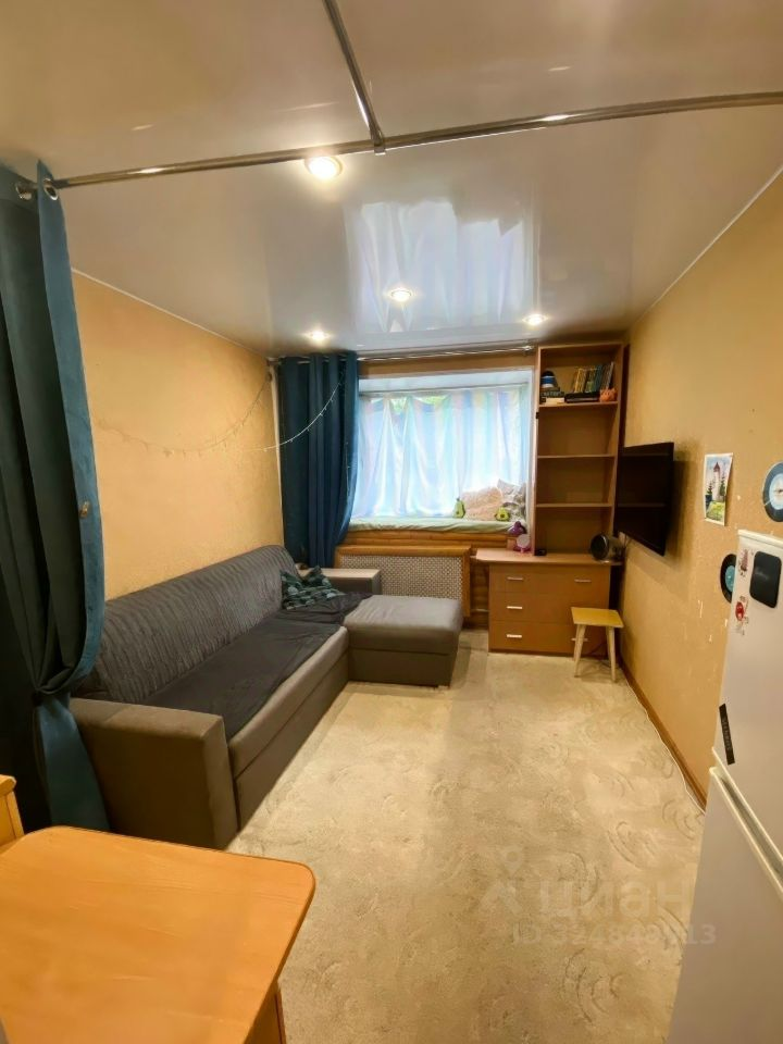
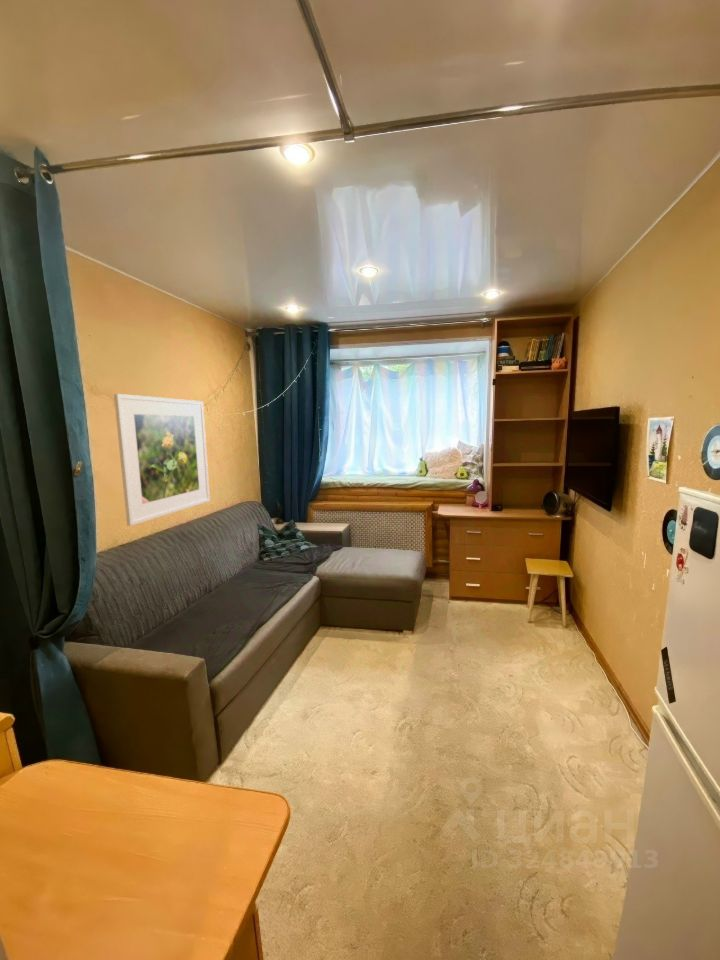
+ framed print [113,393,211,527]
